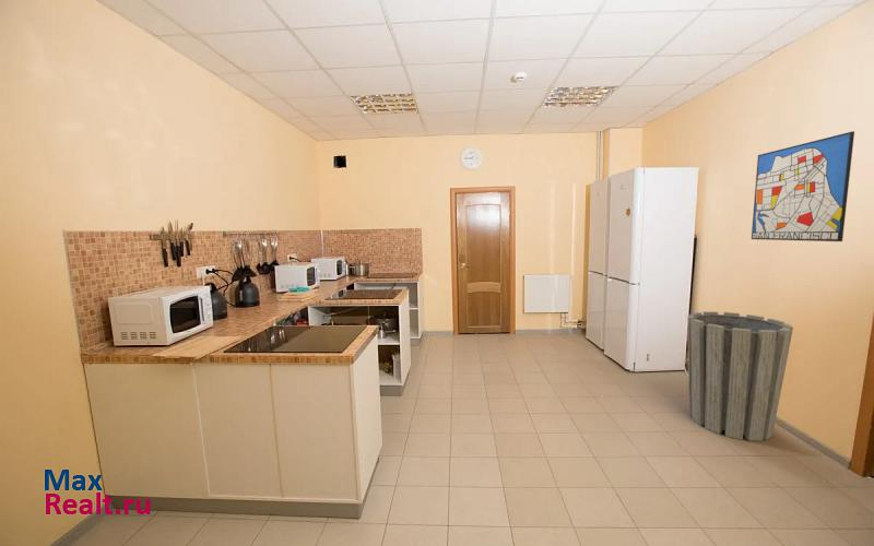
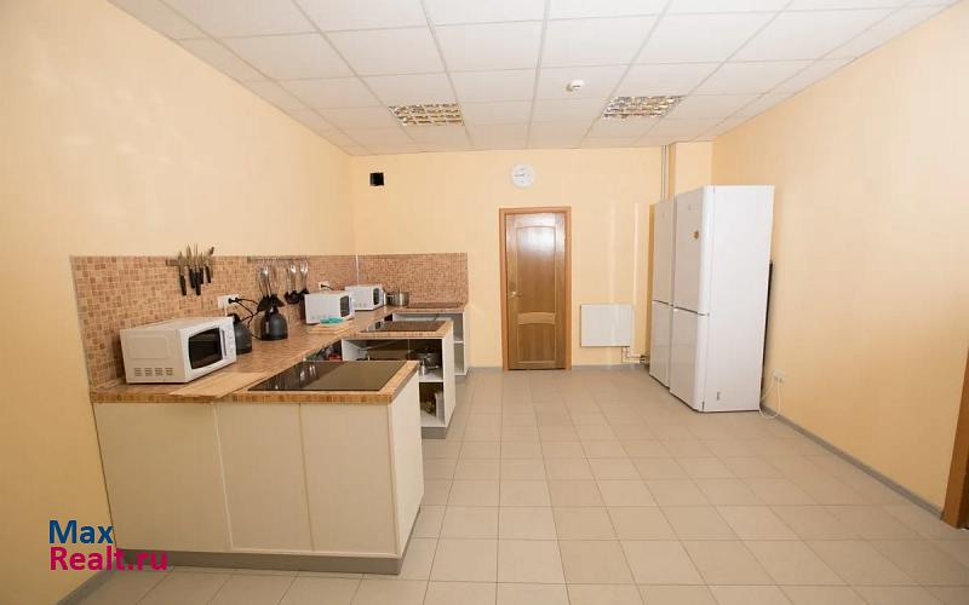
- wall art [751,130,855,242]
- trash can [686,310,794,442]
